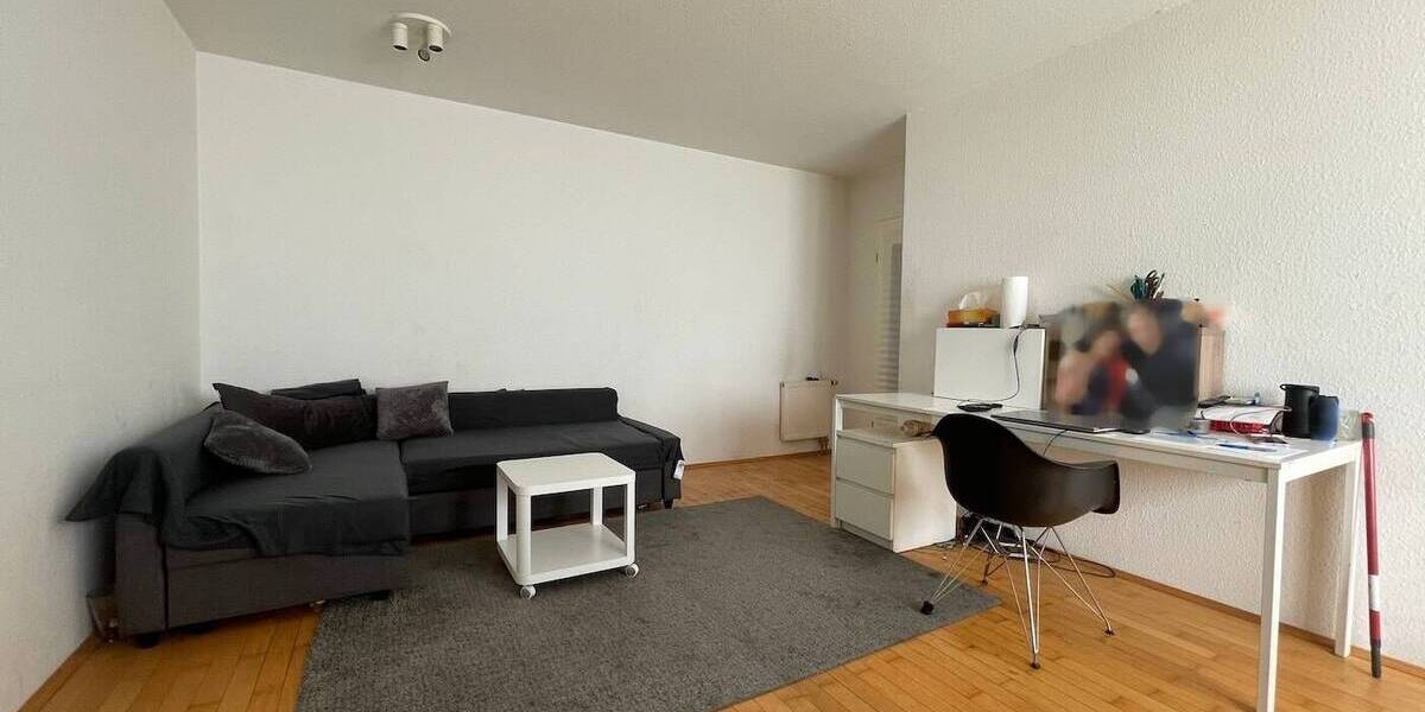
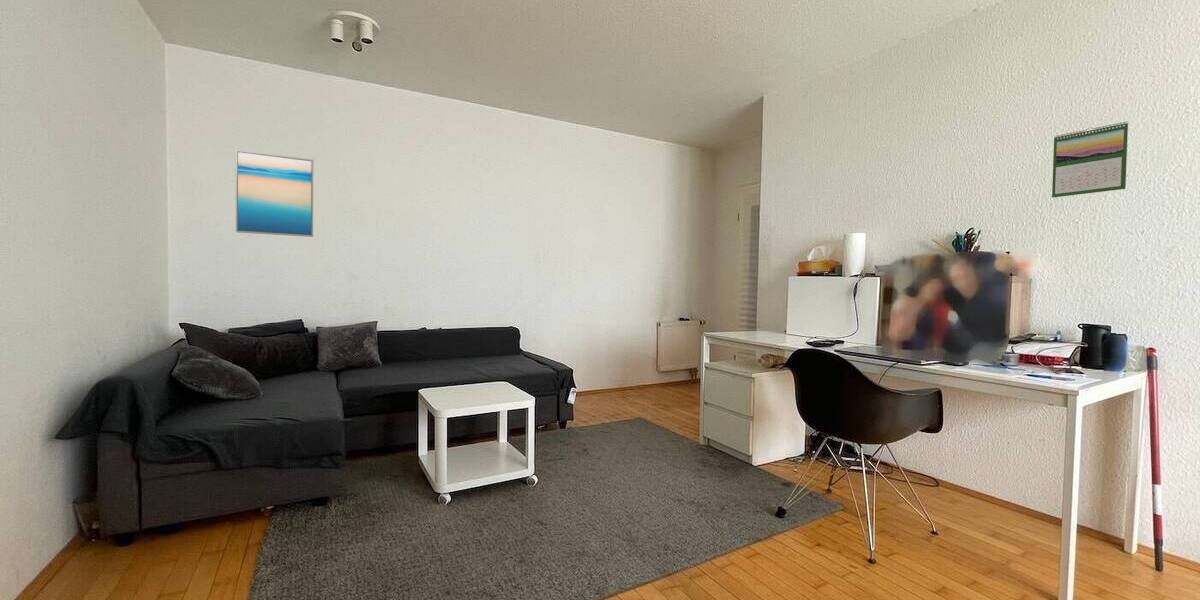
+ calendar [1051,121,1129,199]
+ wall art [235,149,314,238]
